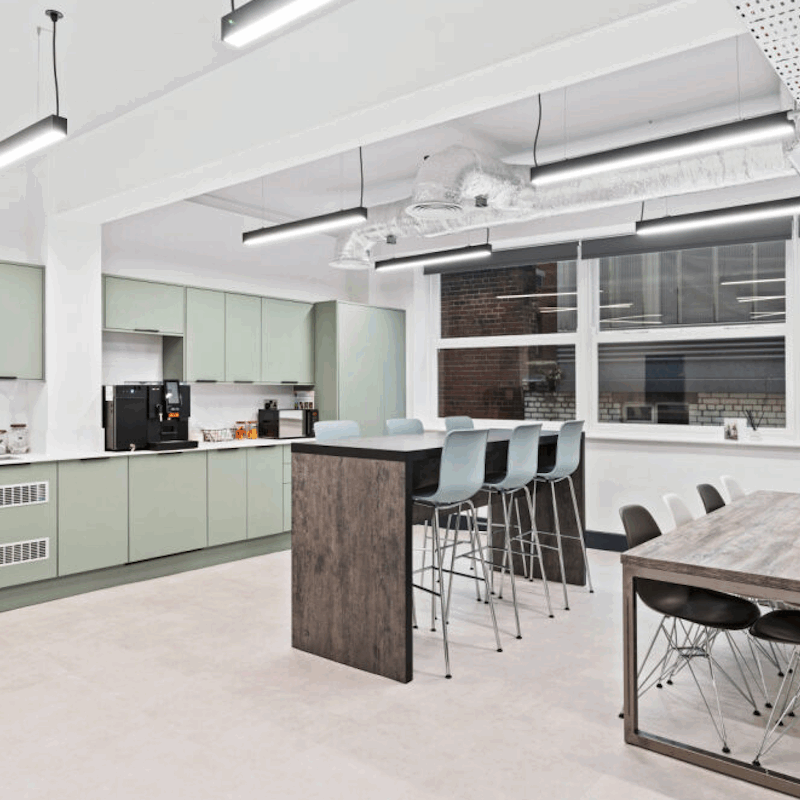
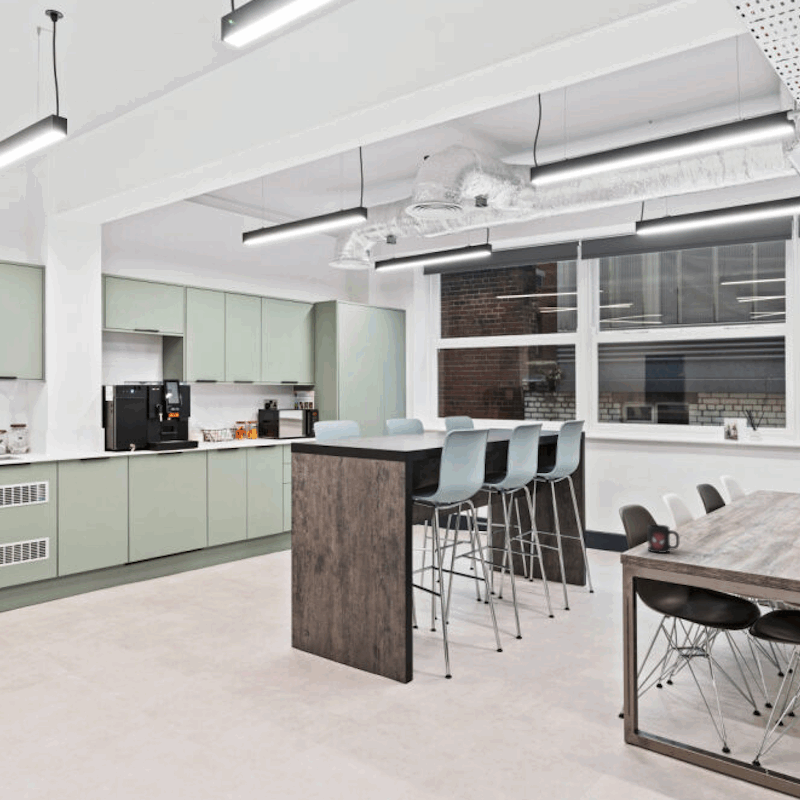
+ mug [647,524,680,554]
